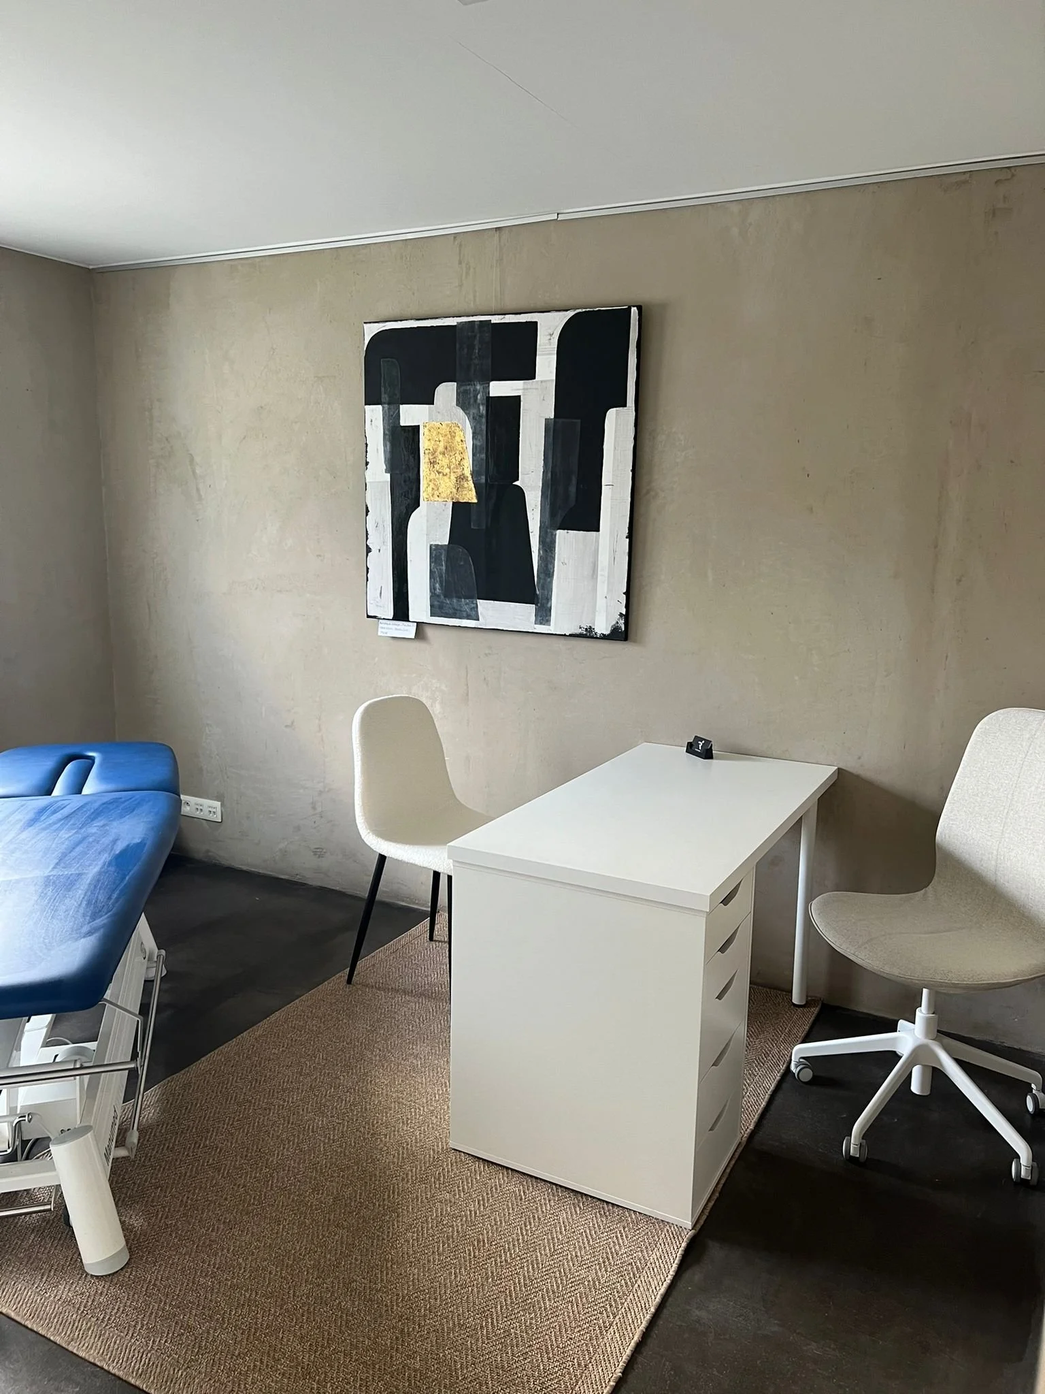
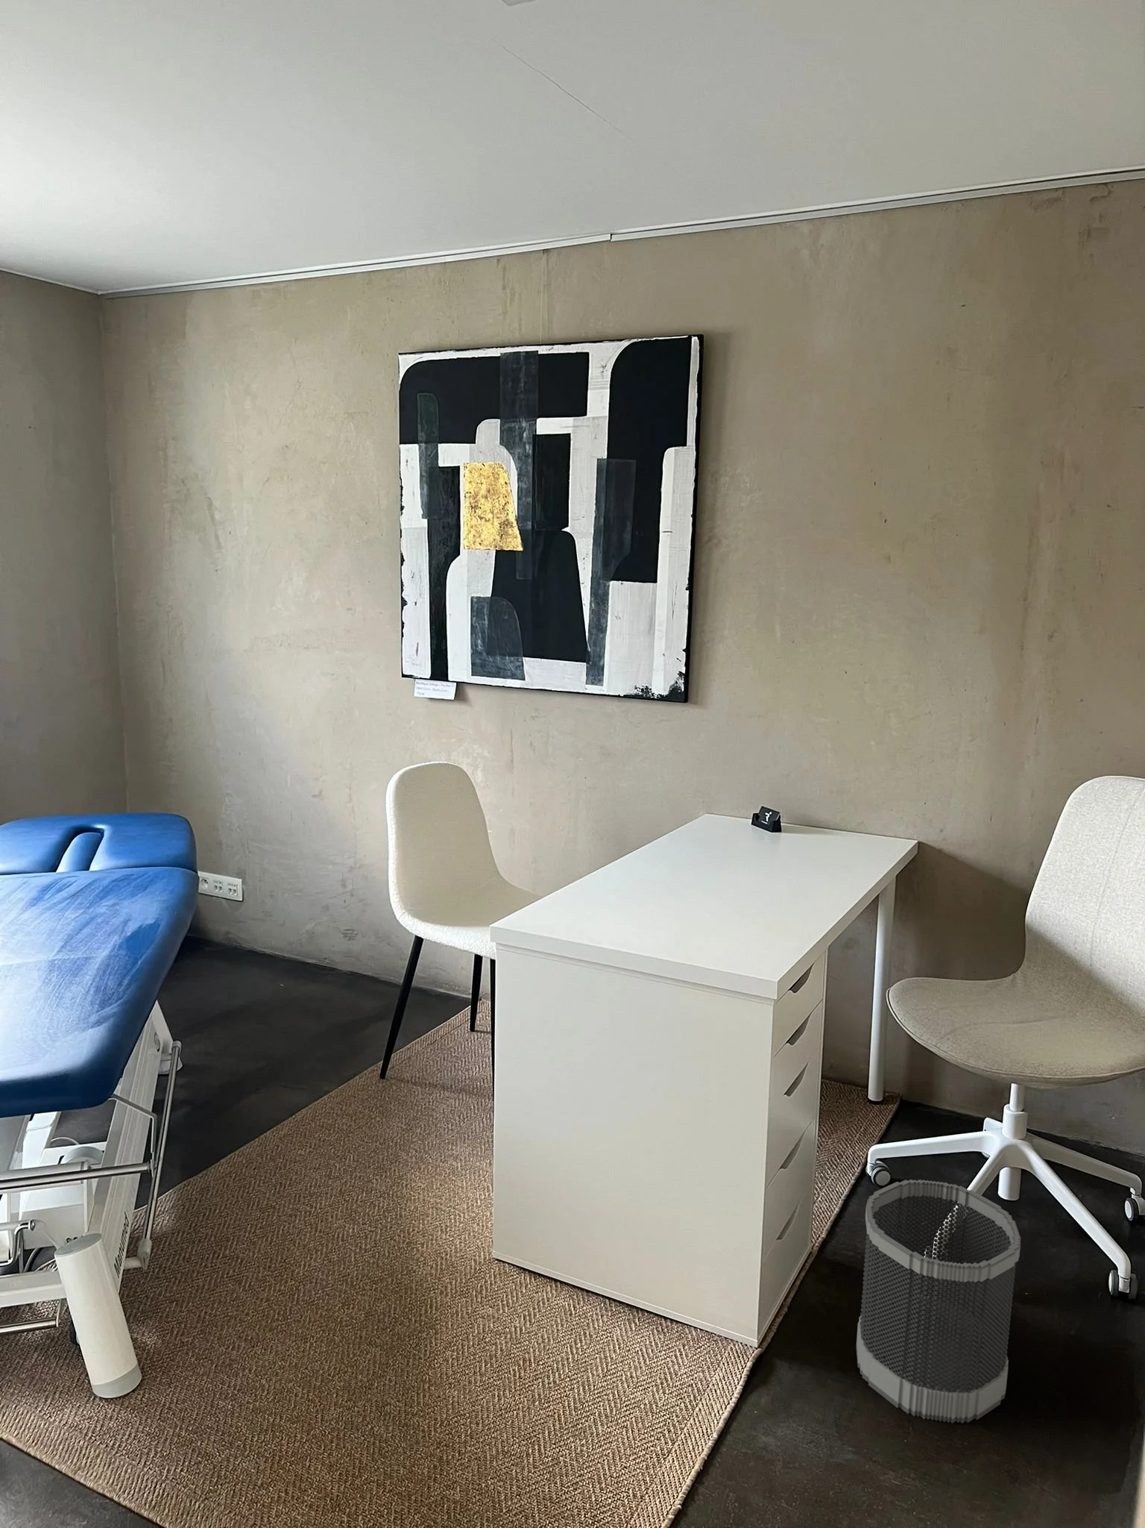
+ wastebasket [856,1179,1021,1425]
